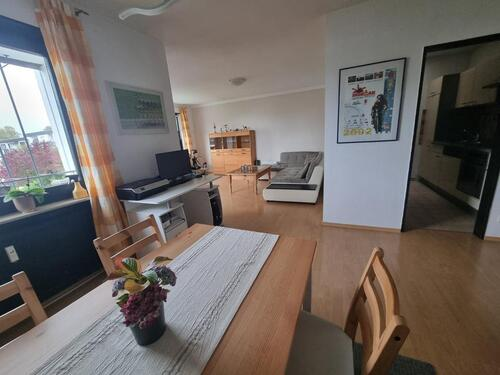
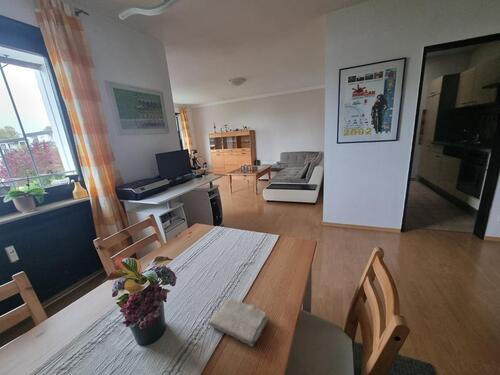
+ washcloth [208,297,270,348]
